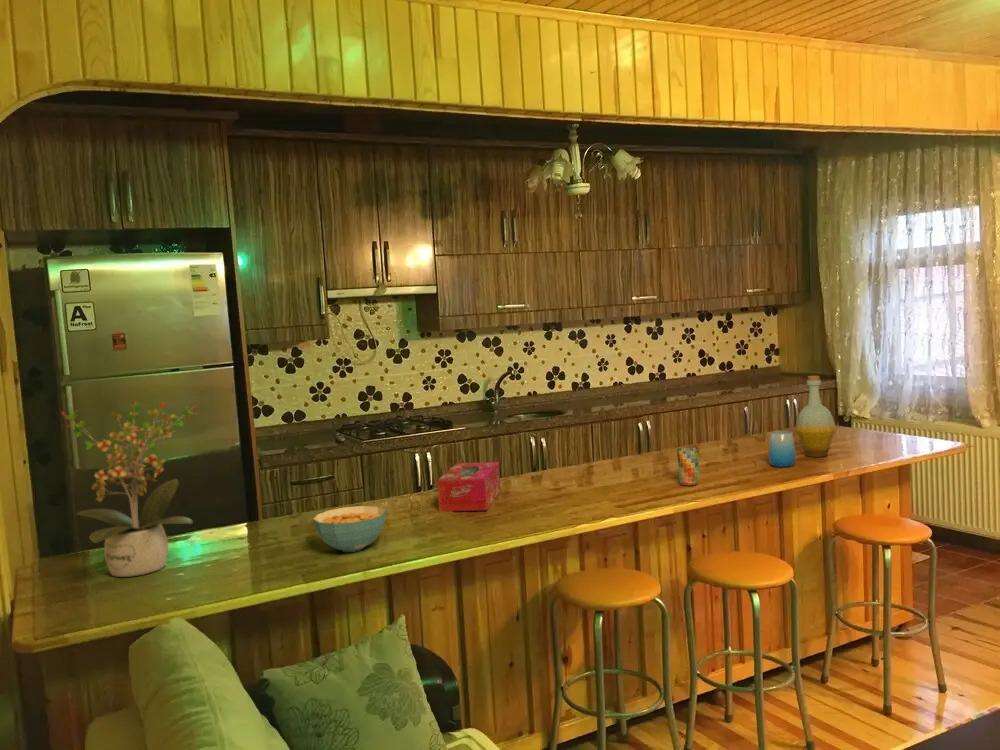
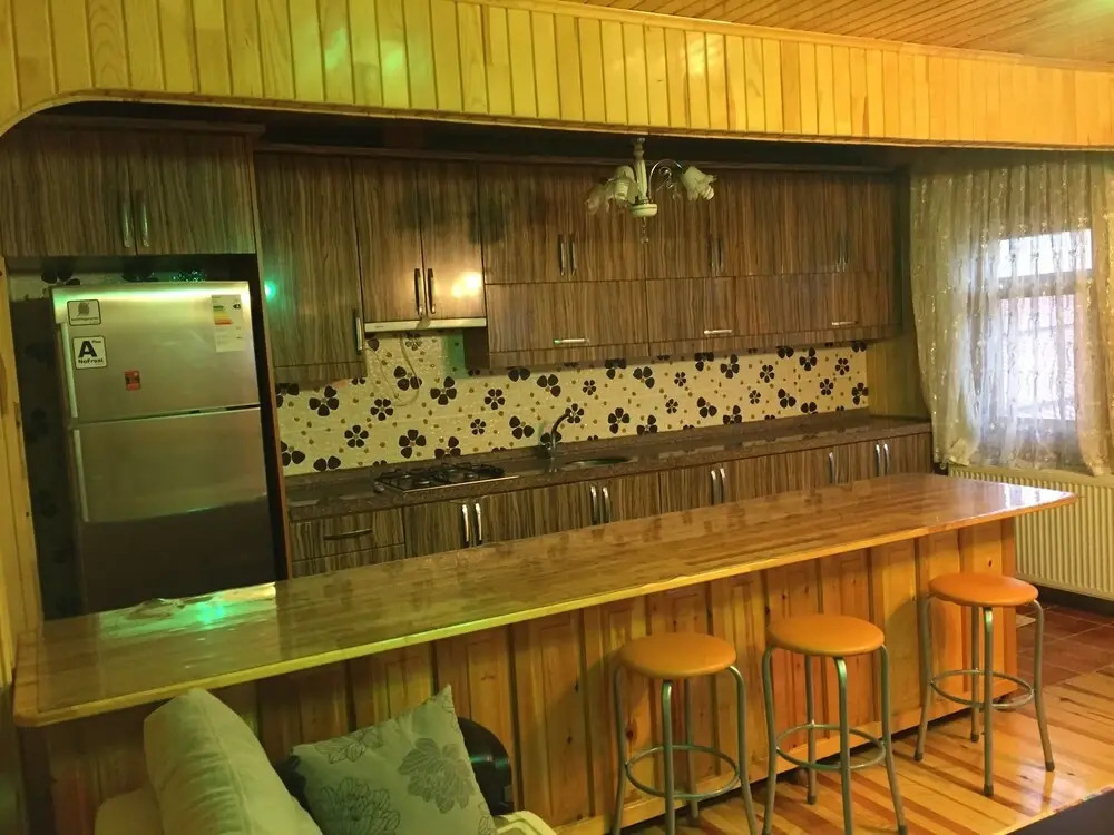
- bottle [794,375,837,458]
- cup [767,430,797,468]
- cereal bowl [312,505,387,553]
- cup [676,446,700,487]
- tissue box [436,461,502,513]
- potted plant [60,399,201,578]
